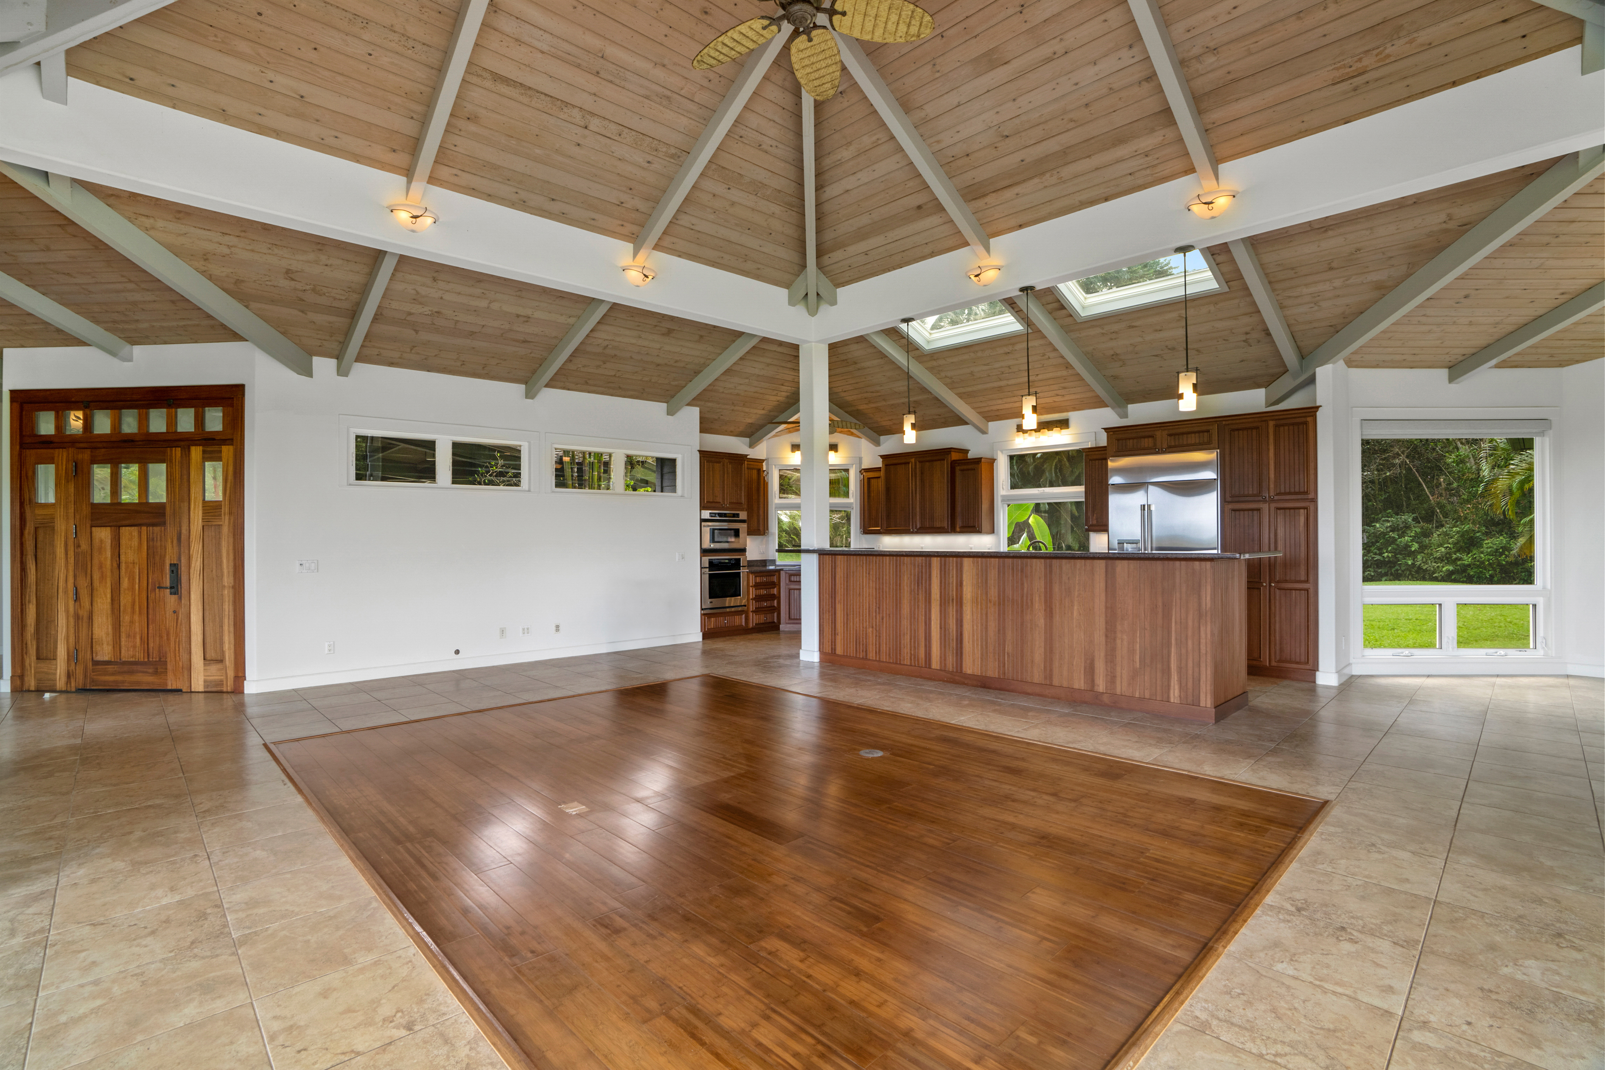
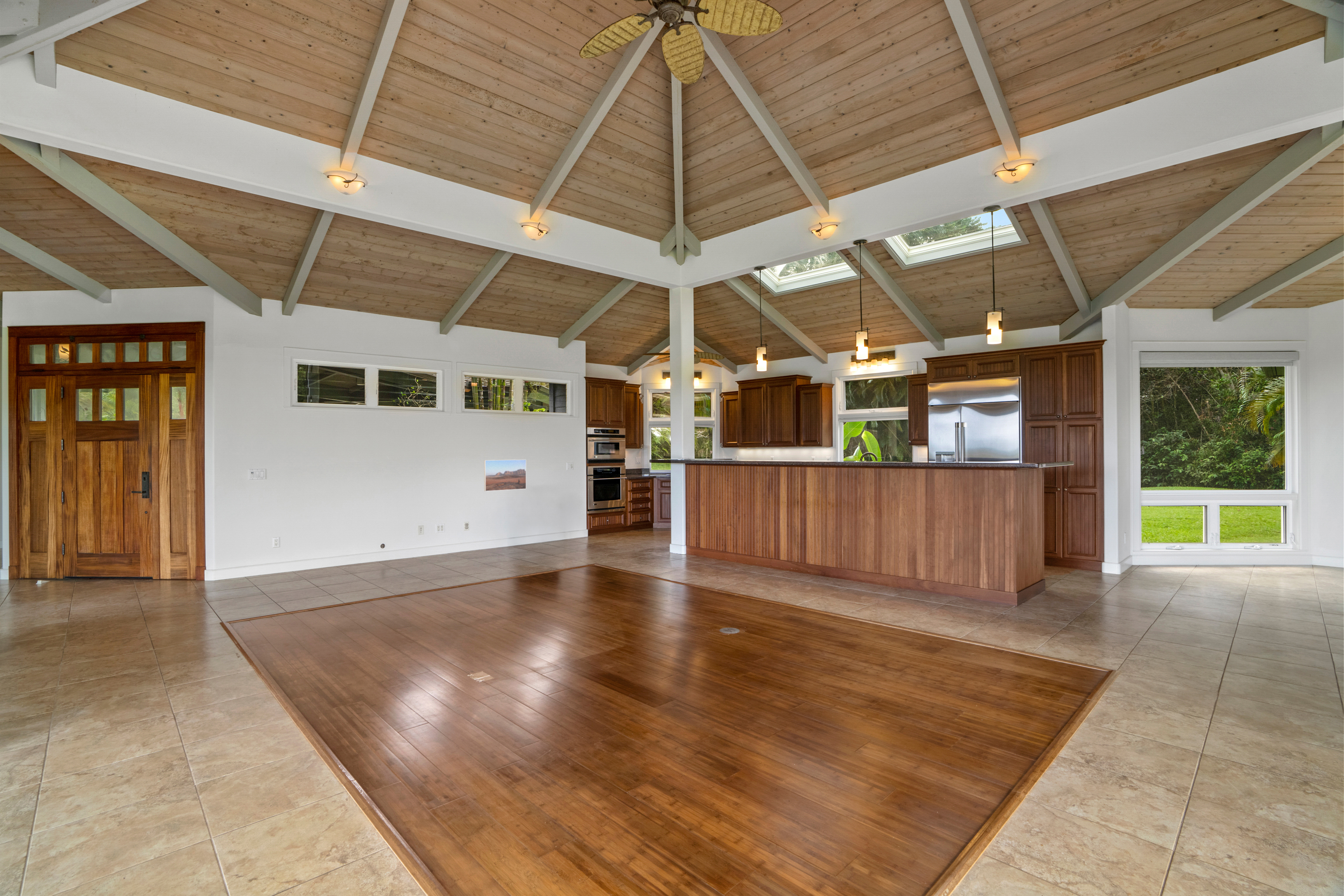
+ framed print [484,459,527,492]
